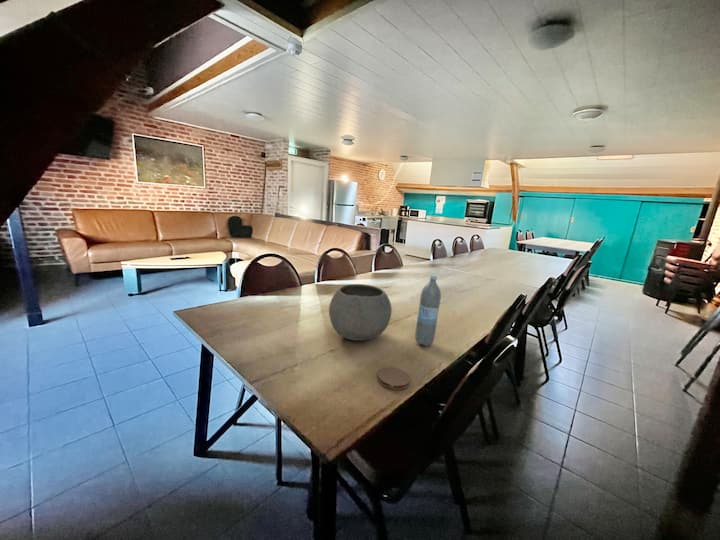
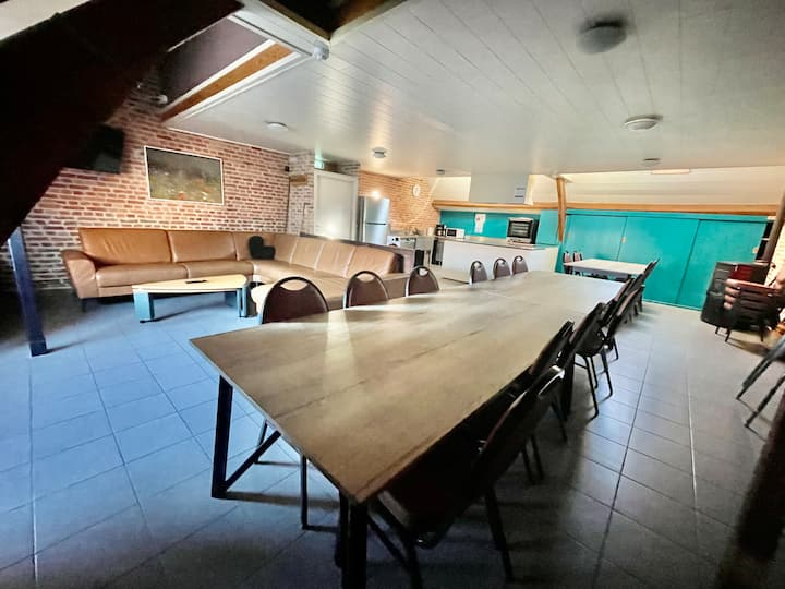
- coaster [377,366,411,391]
- bowl [328,283,393,342]
- water bottle [414,274,442,347]
